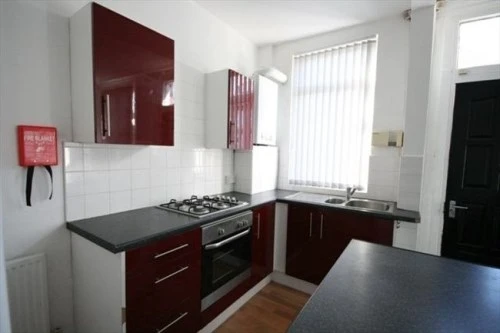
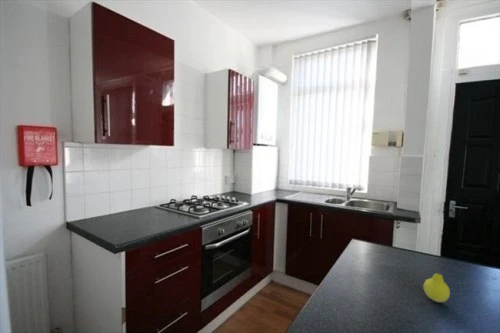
+ fruit [422,266,451,303]
